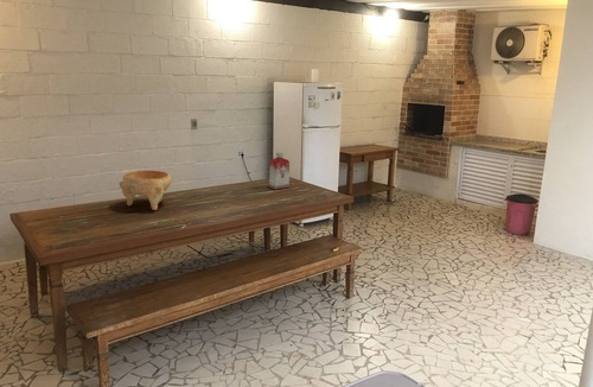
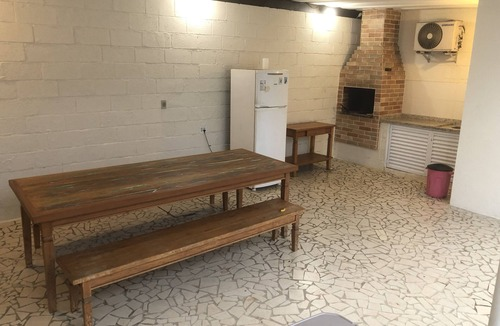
- decorative bowl [117,169,172,211]
- bottle [268,151,291,190]
